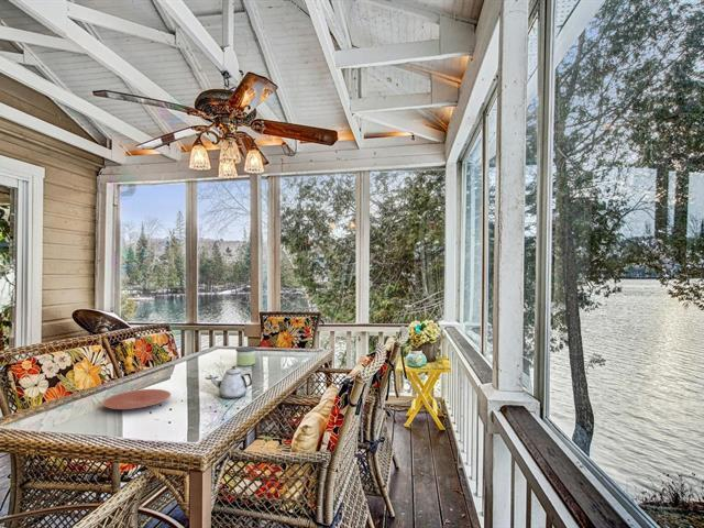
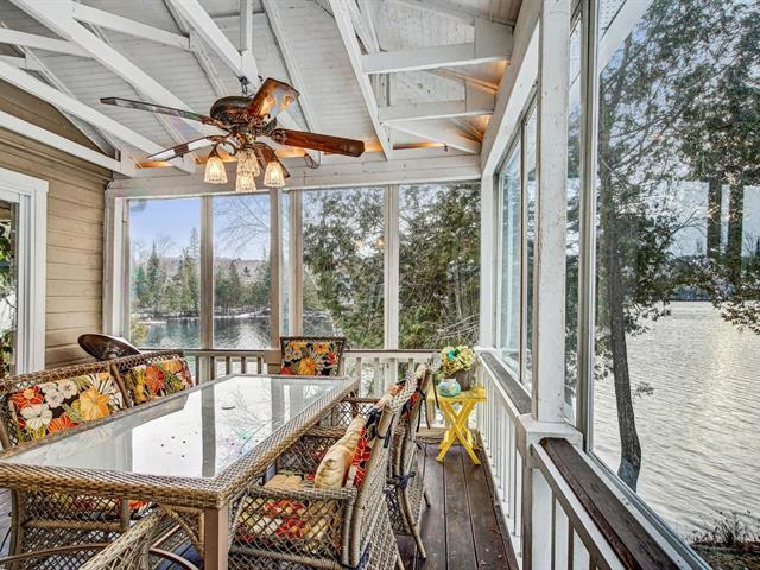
- candle [235,345,257,367]
- teapot [208,365,253,399]
- plate [102,388,172,410]
